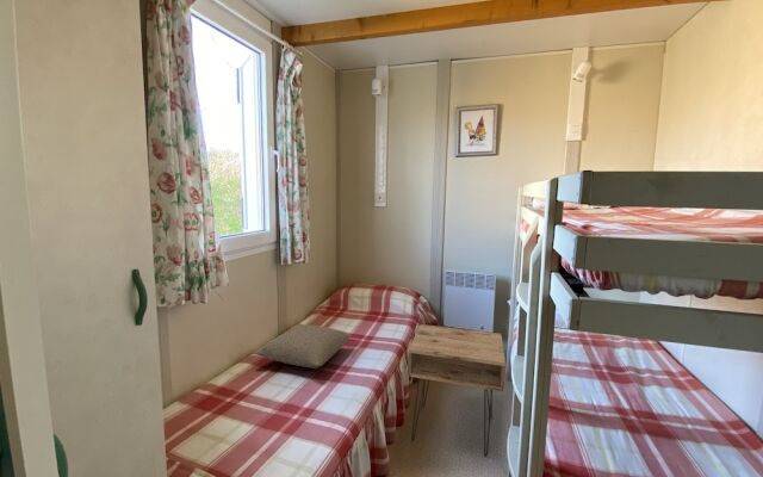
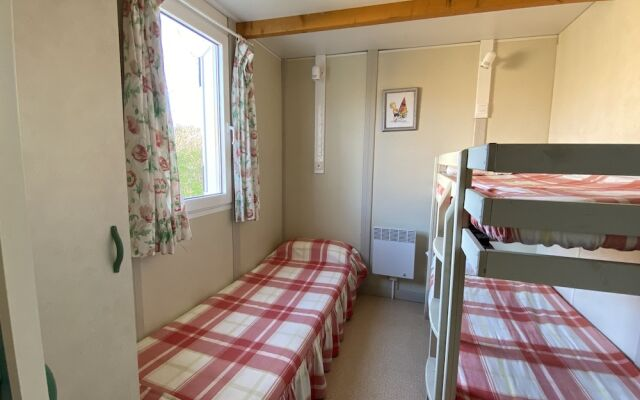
- pillow [253,323,352,370]
- nightstand [407,323,507,458]
